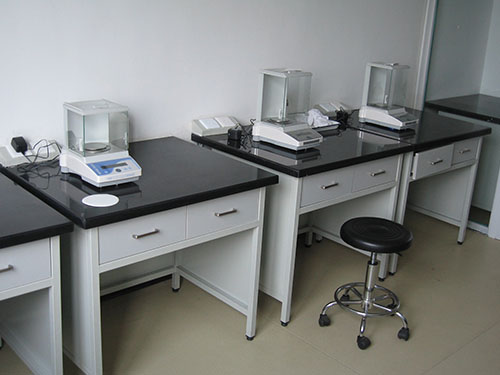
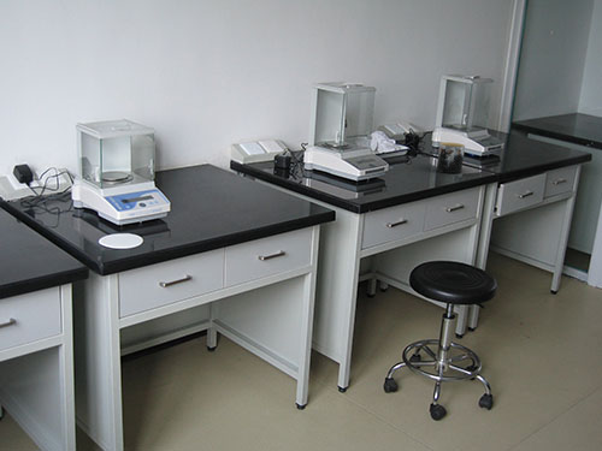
+ mug [436,141,466,174]
